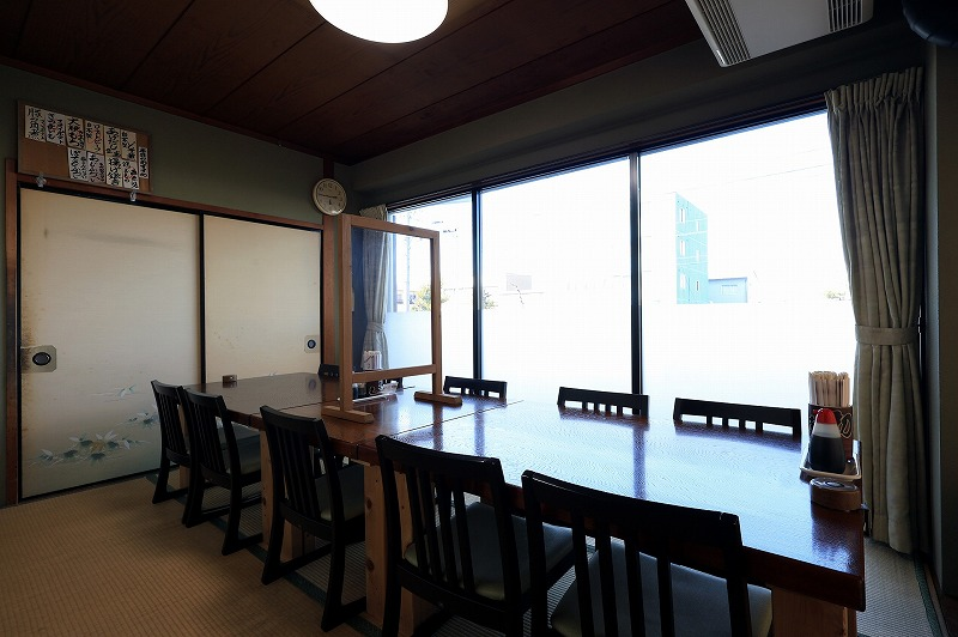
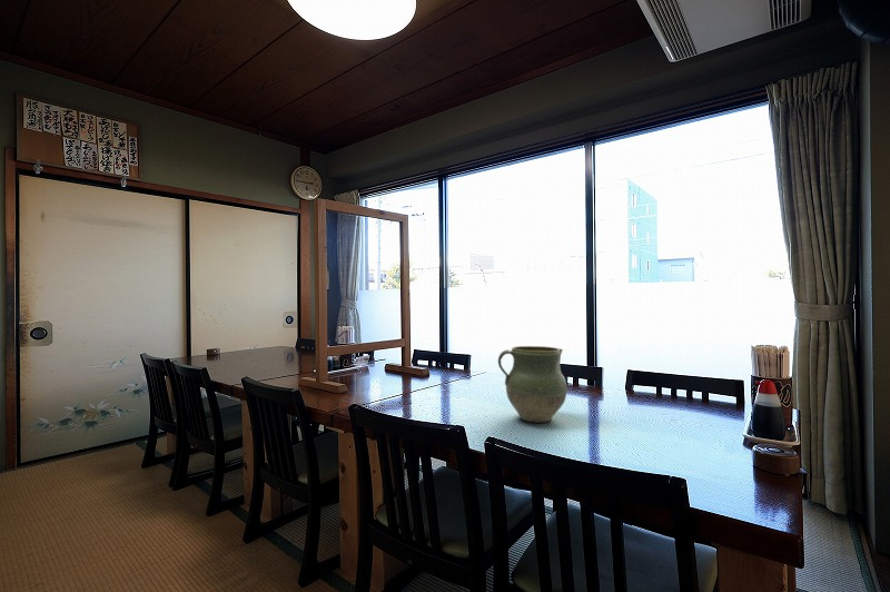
+ ceramic jug [497,345,568,424]
